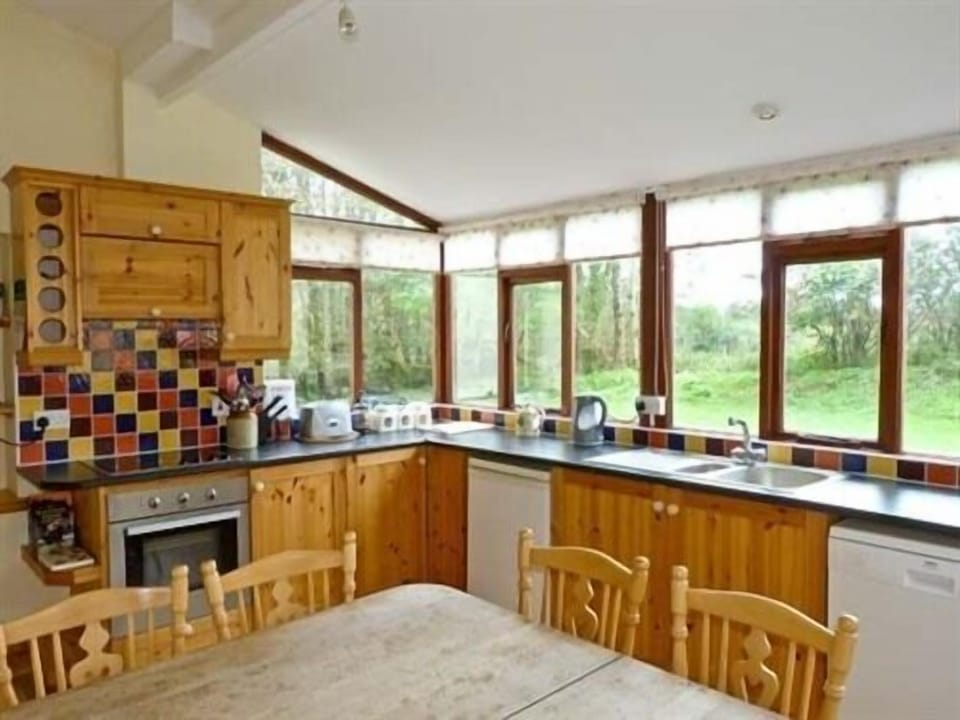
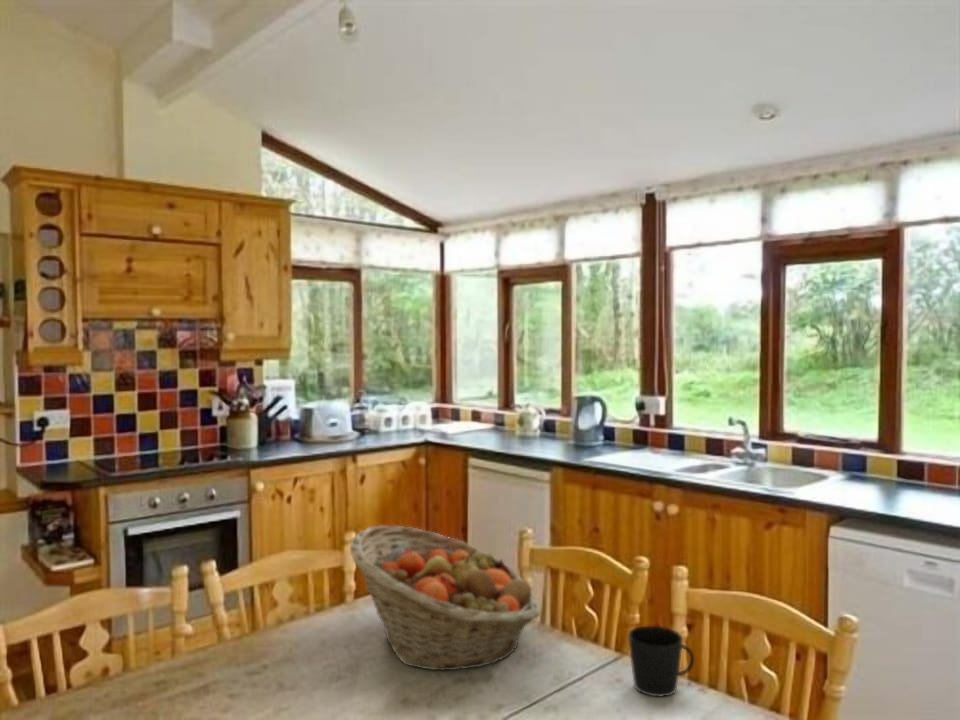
+ cup [627,625,695,698]
+ fruit basket [349,525,541,672]
